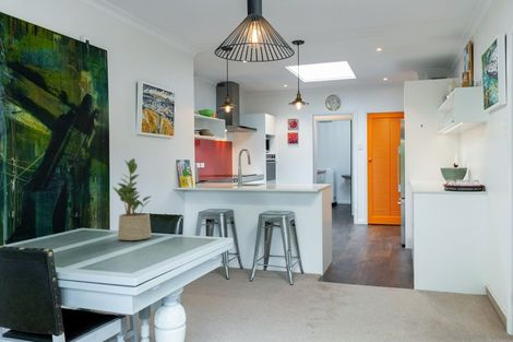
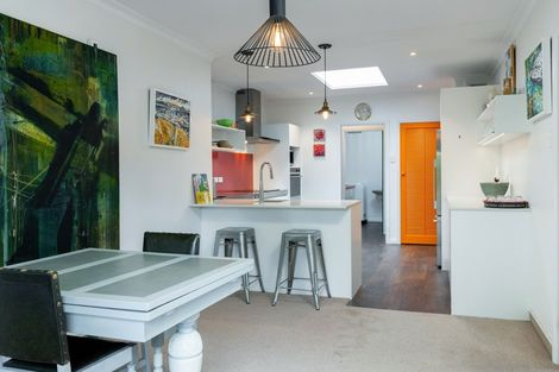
- potted plant [112,157,153,241]
